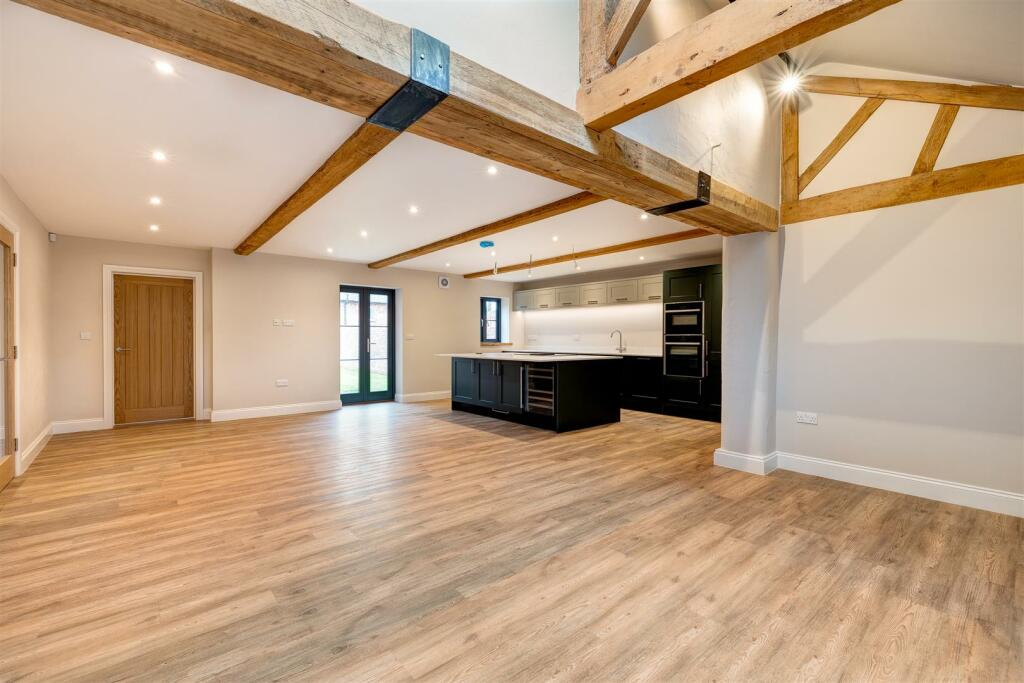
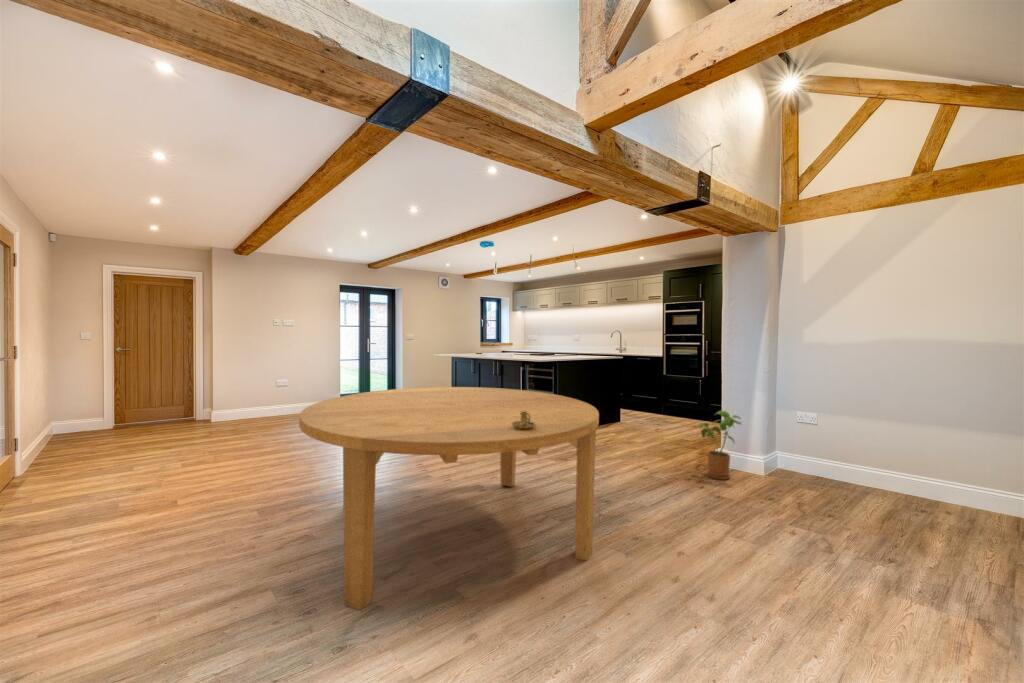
+ house plant [698,410,743,481]
+ candlestick [512,411,536,429]
+ dining table [298,386,600,611]
